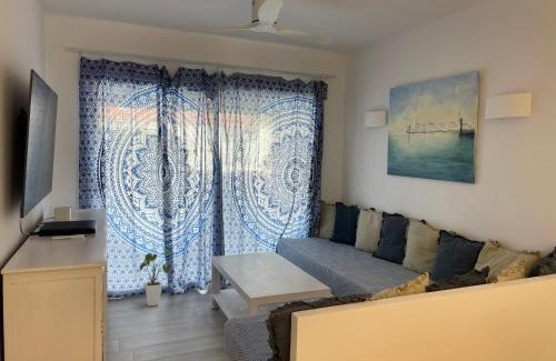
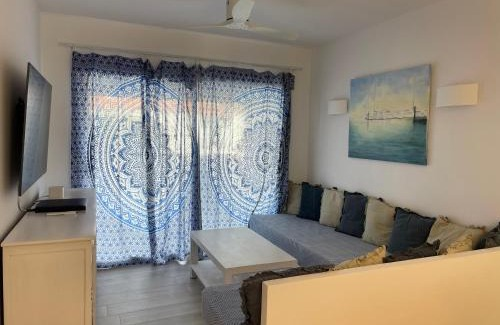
- house plant [139,250,173,307]
